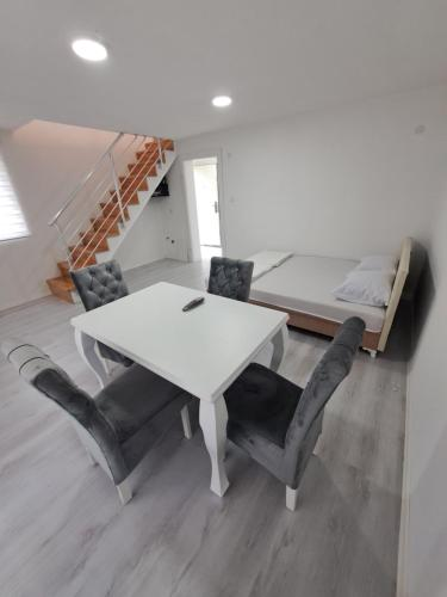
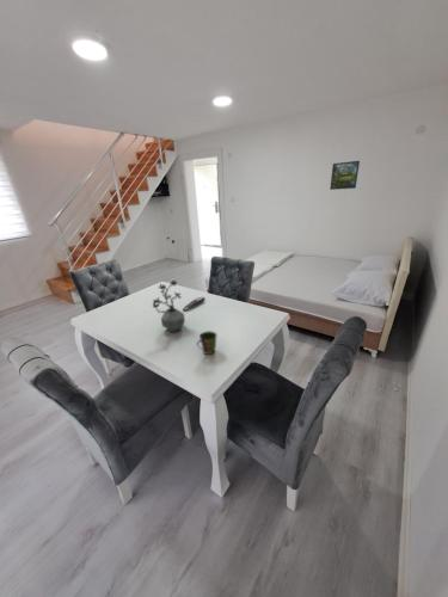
+ cup [196,330,217,356]
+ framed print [329,160,361,191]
+ potted plant [152,279,186,333]
